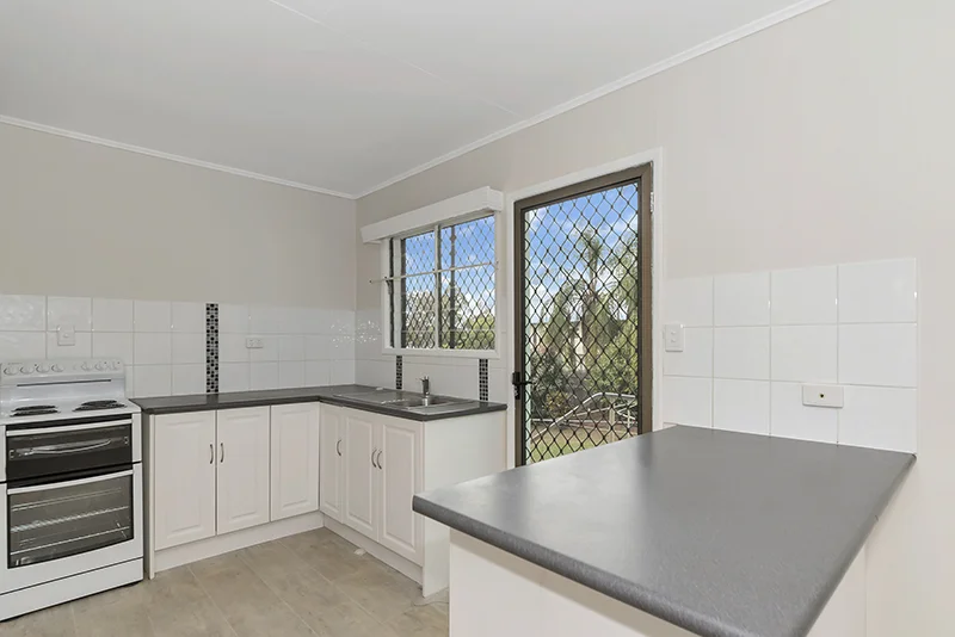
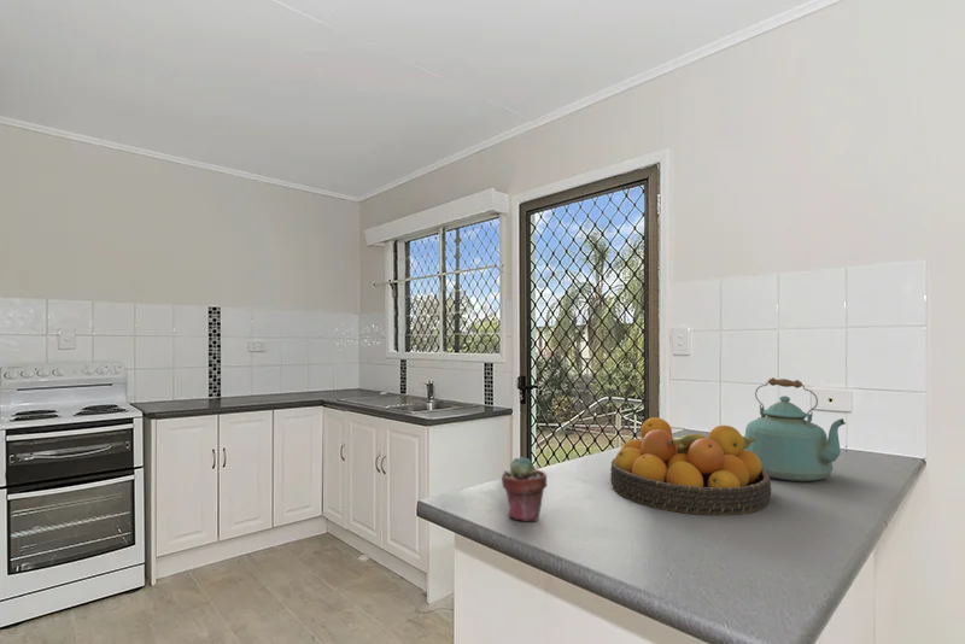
+ fruit bowl [609,416,772,516]
+ kettle [743,376,847,482]
+ potted succulent [501,456,548,522]
